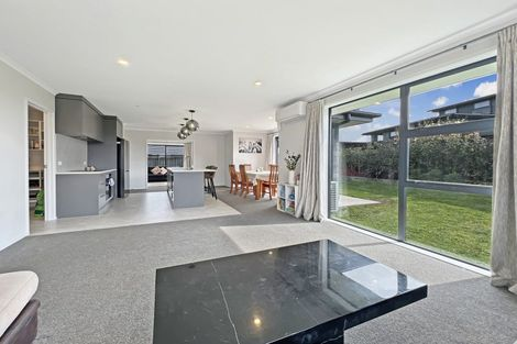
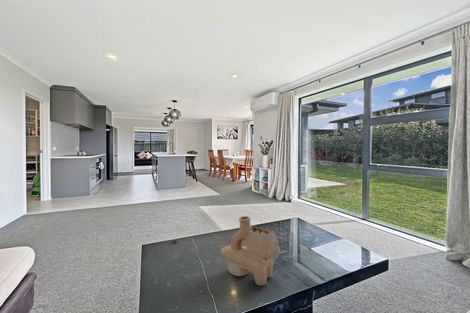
+ decorative vase [219,215,281,287]
